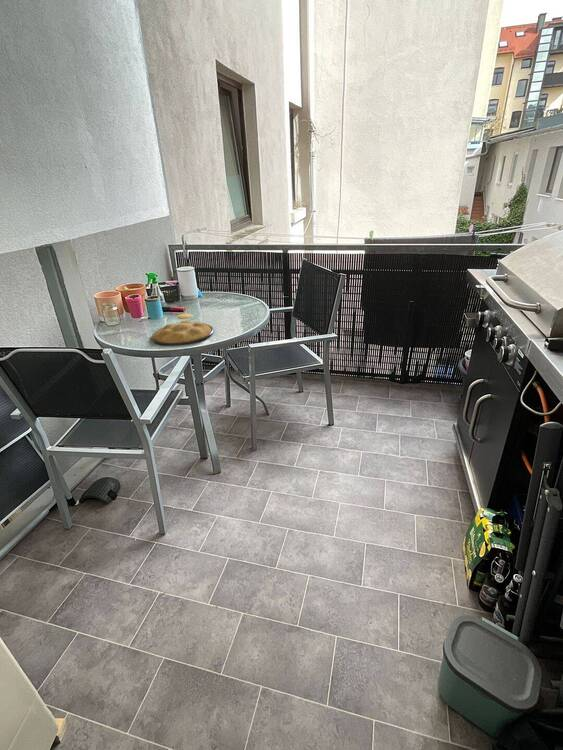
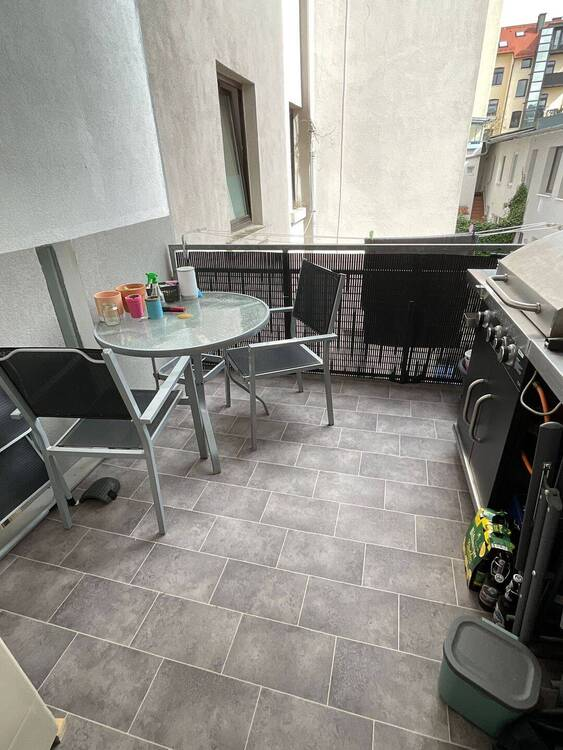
- plate [151,320,215,346]
